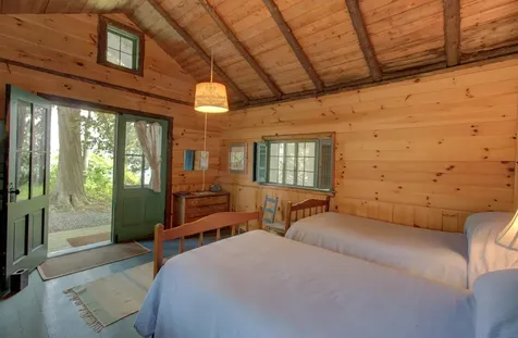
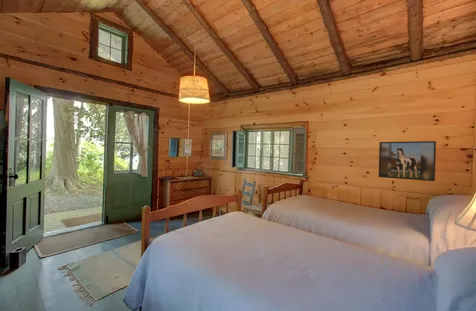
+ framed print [378,140,437,182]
